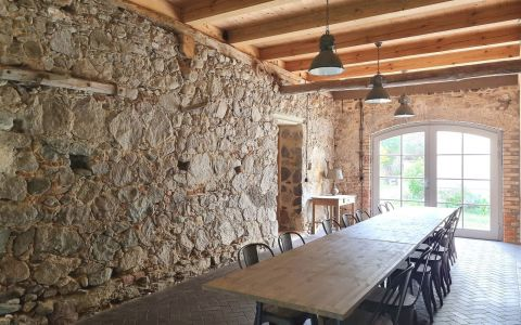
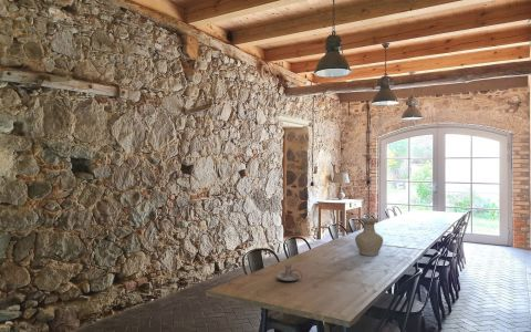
+ vase [354,217,384,257]
+ candle holder [275,262,303,282]
